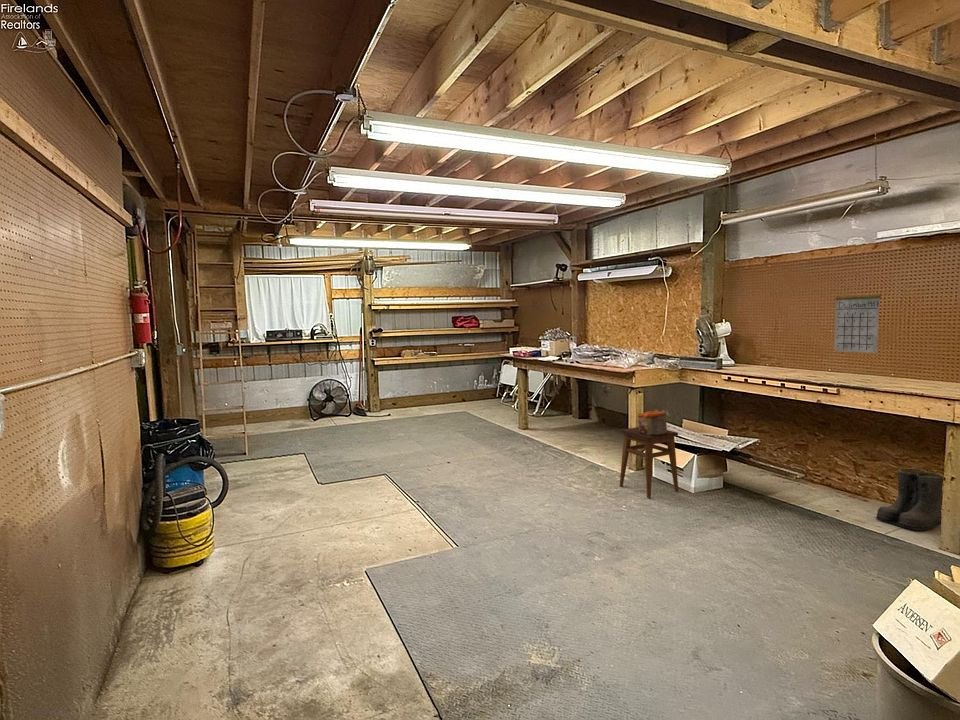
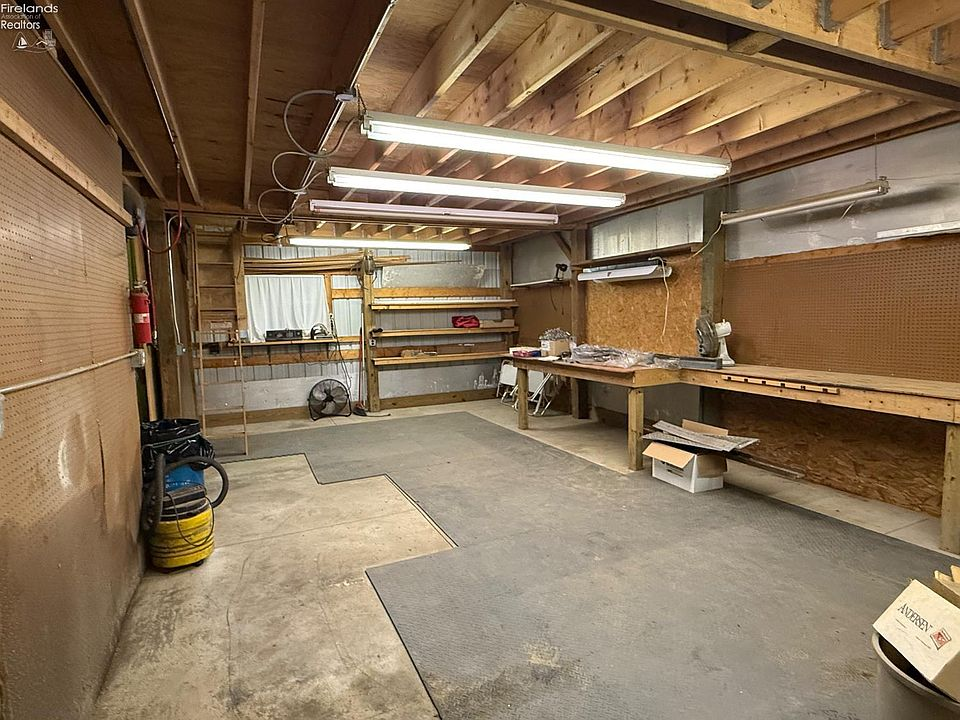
- stool [619,426,679,499]
- boots [875,467,944,532]
- can [637,410,668,435]
- calendar [833,281,882,354]
